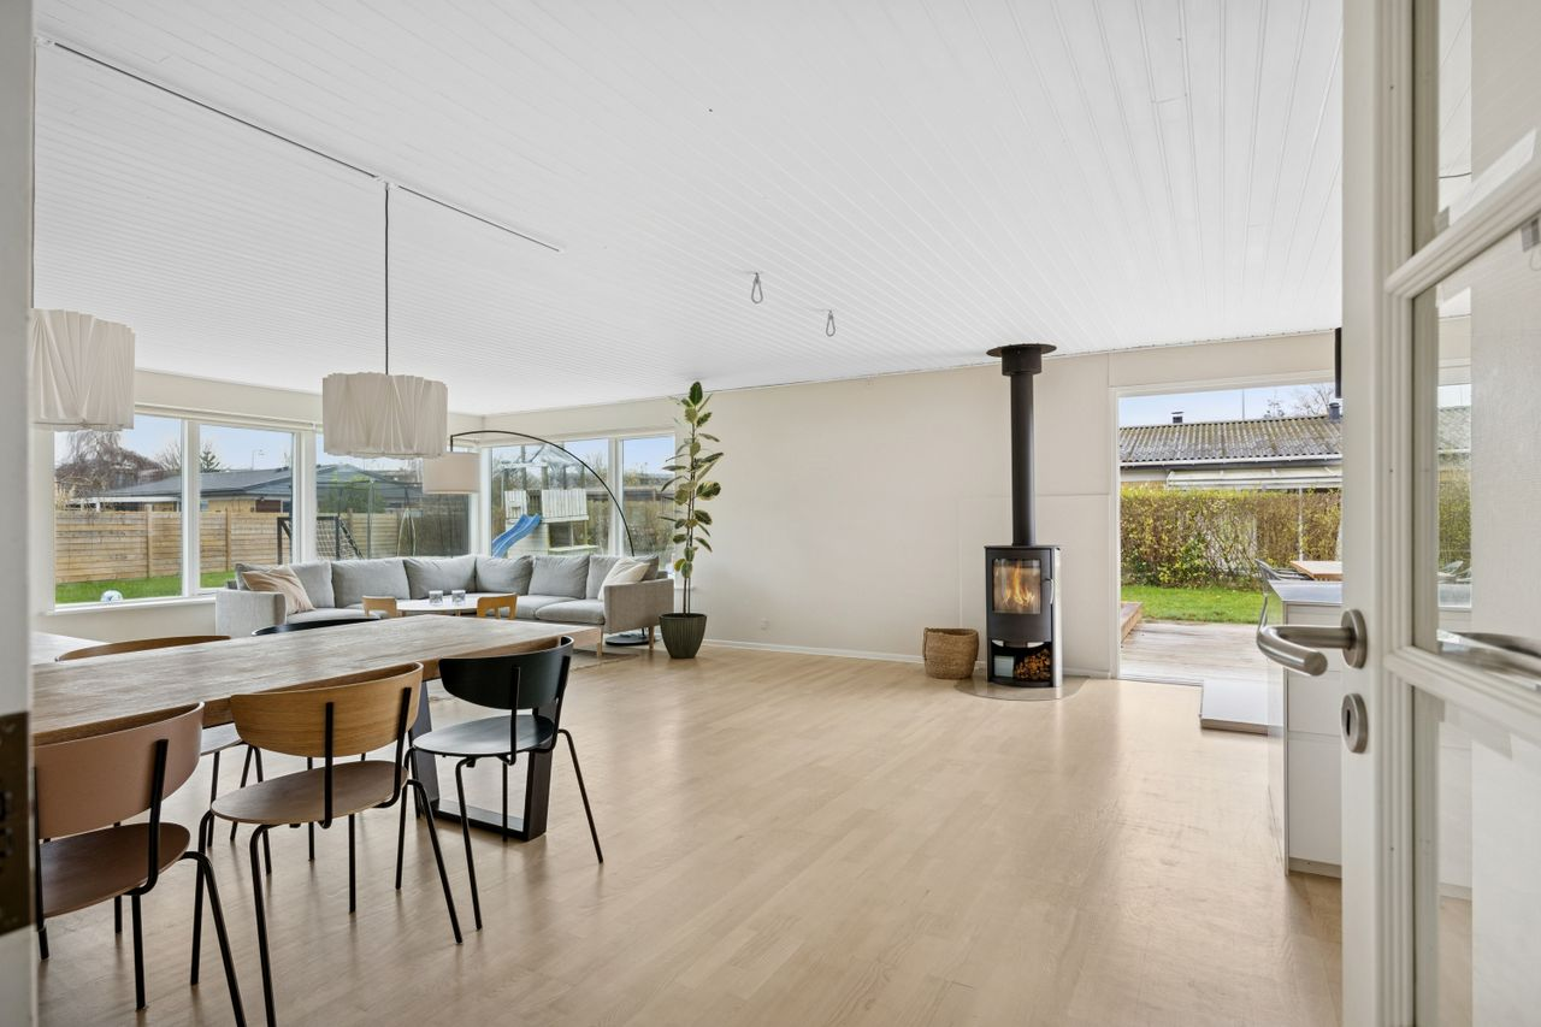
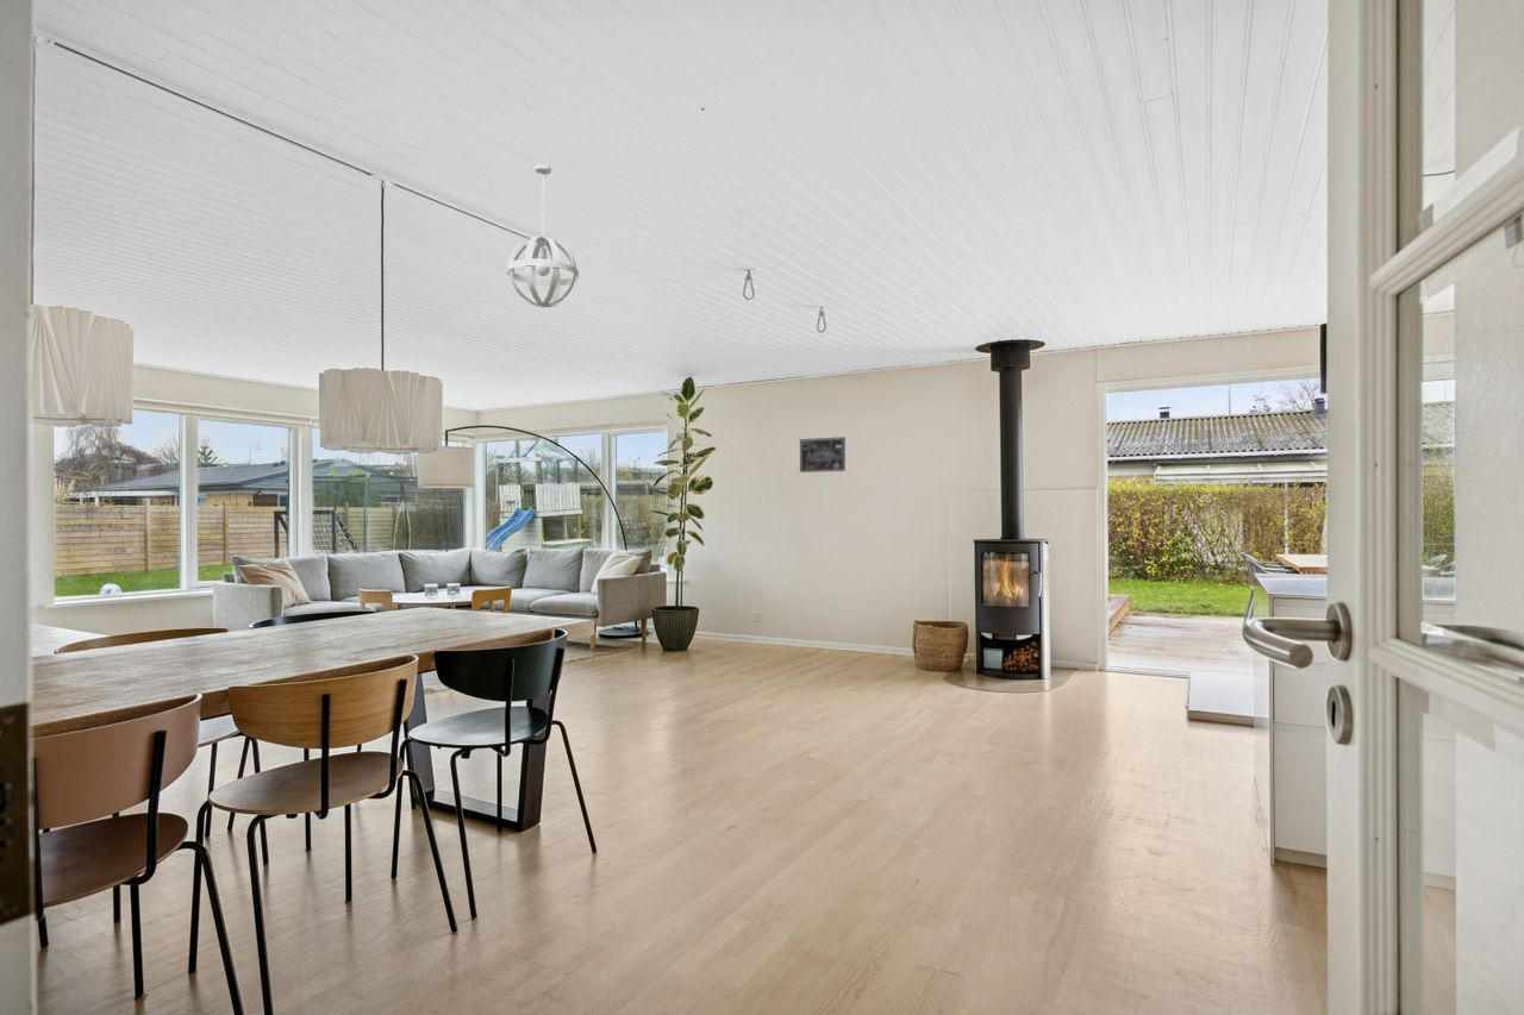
+ wall art [799,436,847,474]
+ pendant light [506,163,580,309]
